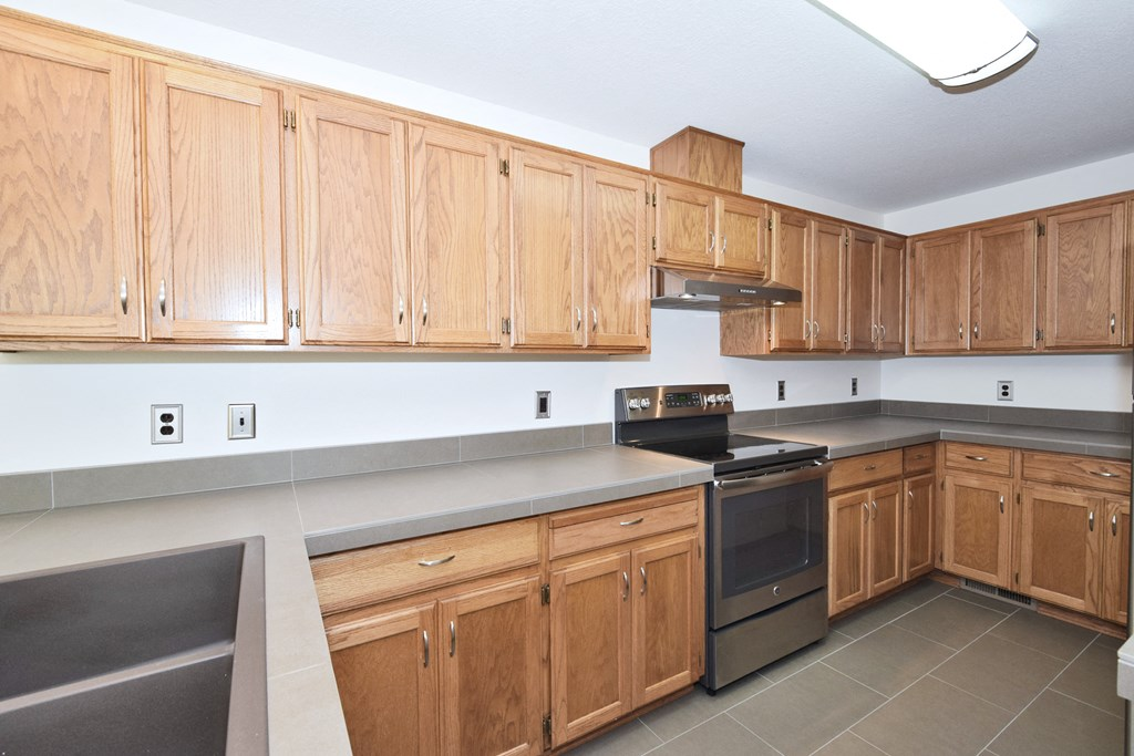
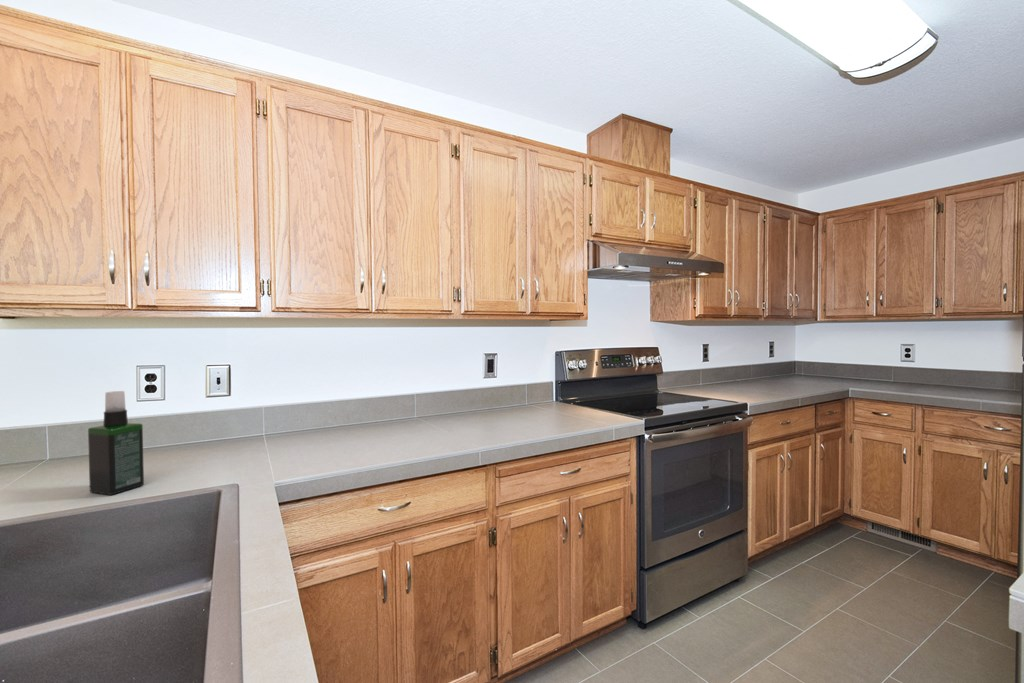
+ spray bottle [87,390,145,496]
